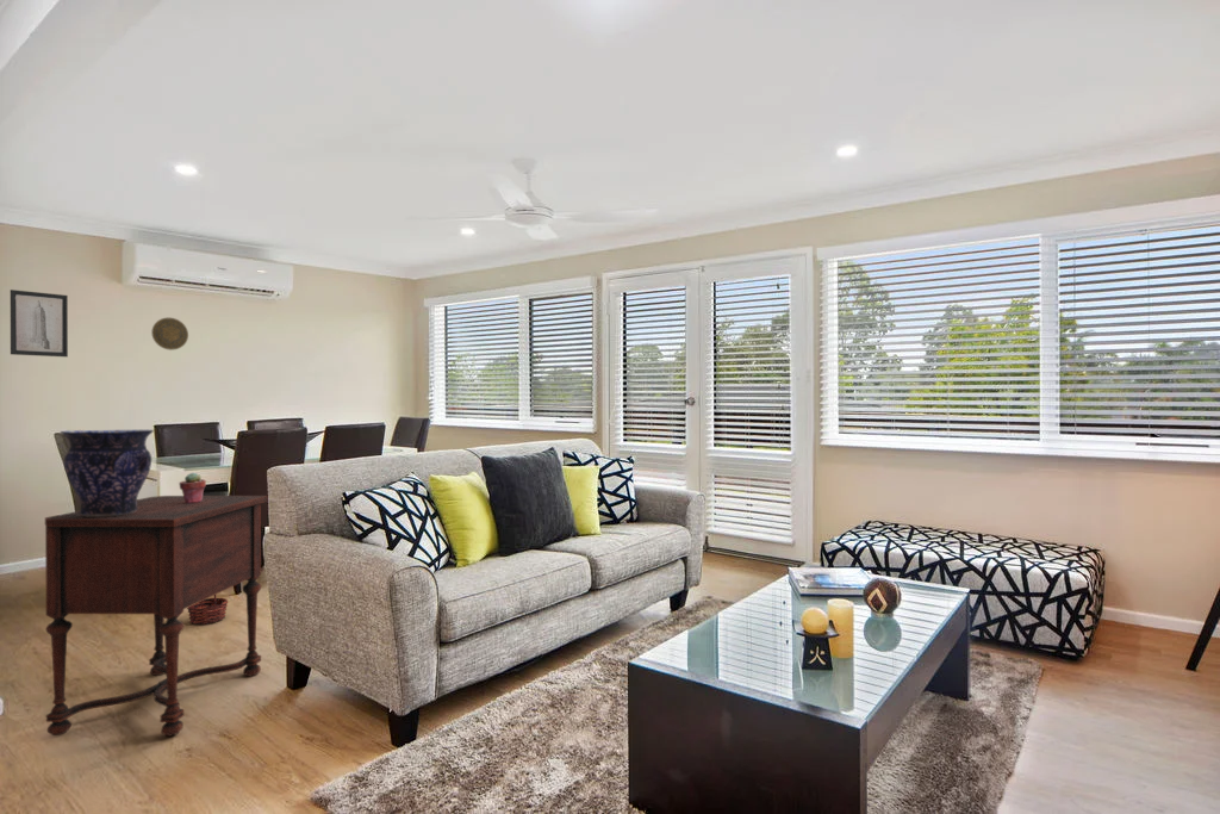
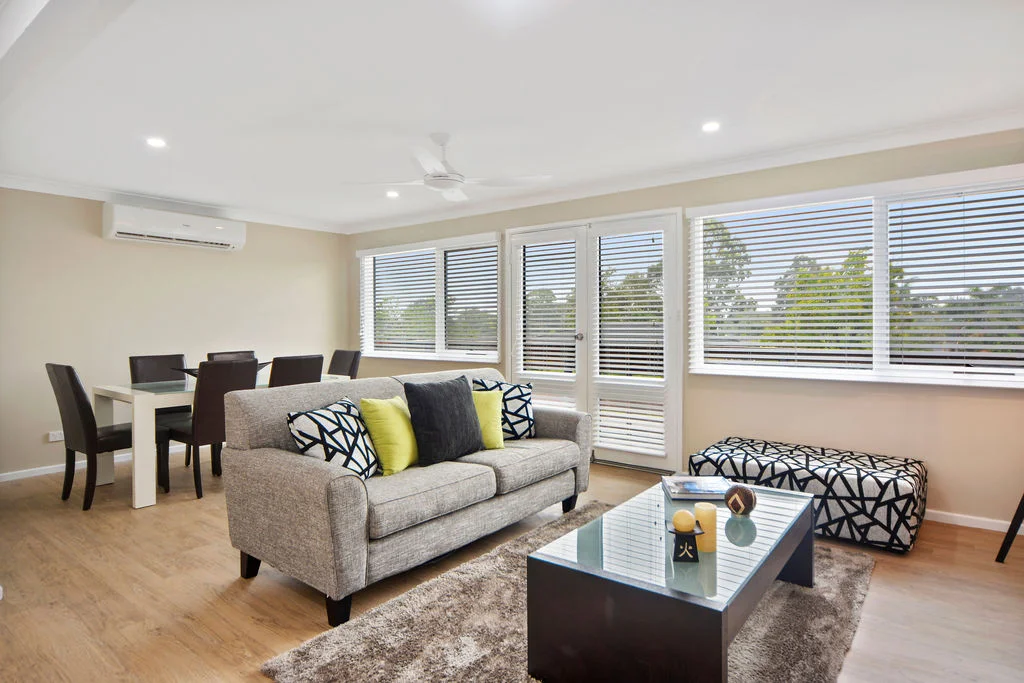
- side table [44,495,268,738]
- potted succulent [178,472,207,503]
- decorative plate [150,317,189,352]
- vase [58,429,155,517]
- wall art [10,288,69,358]
- basket [186,594,229,626]
